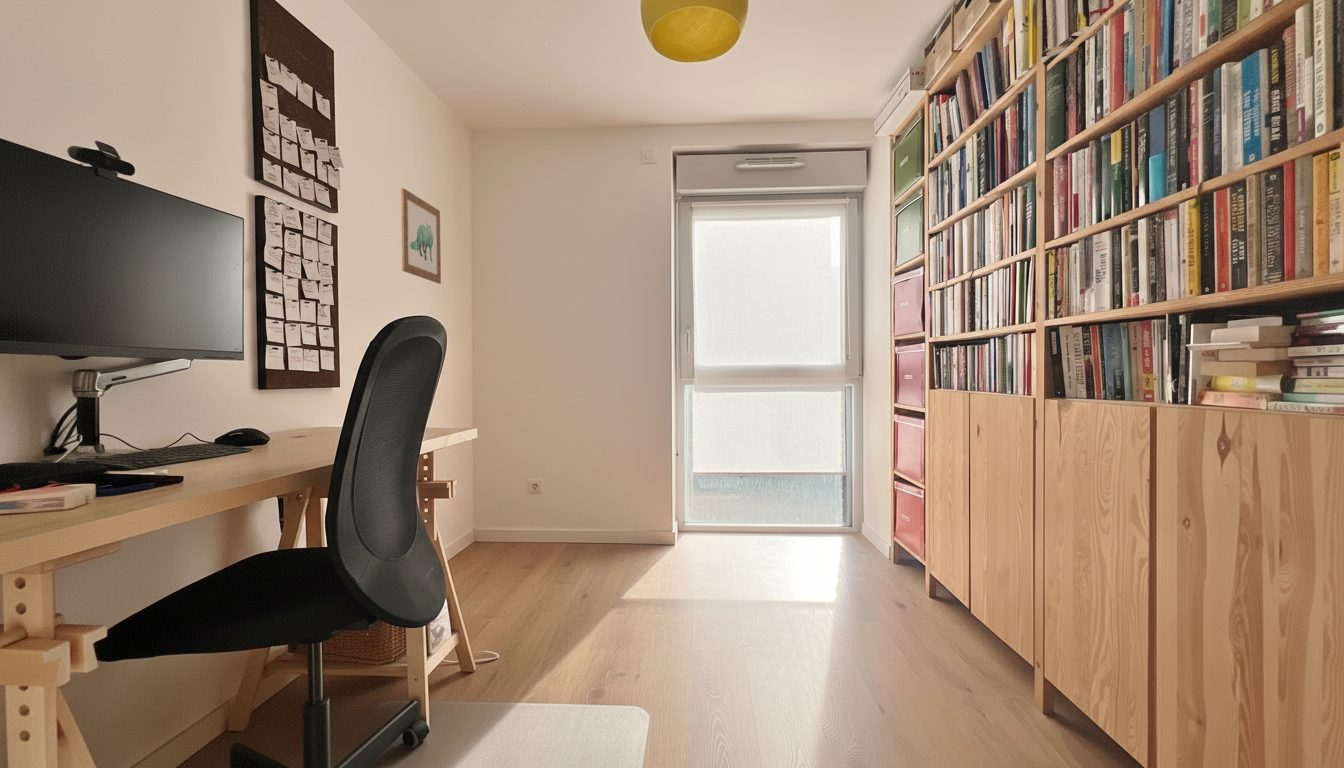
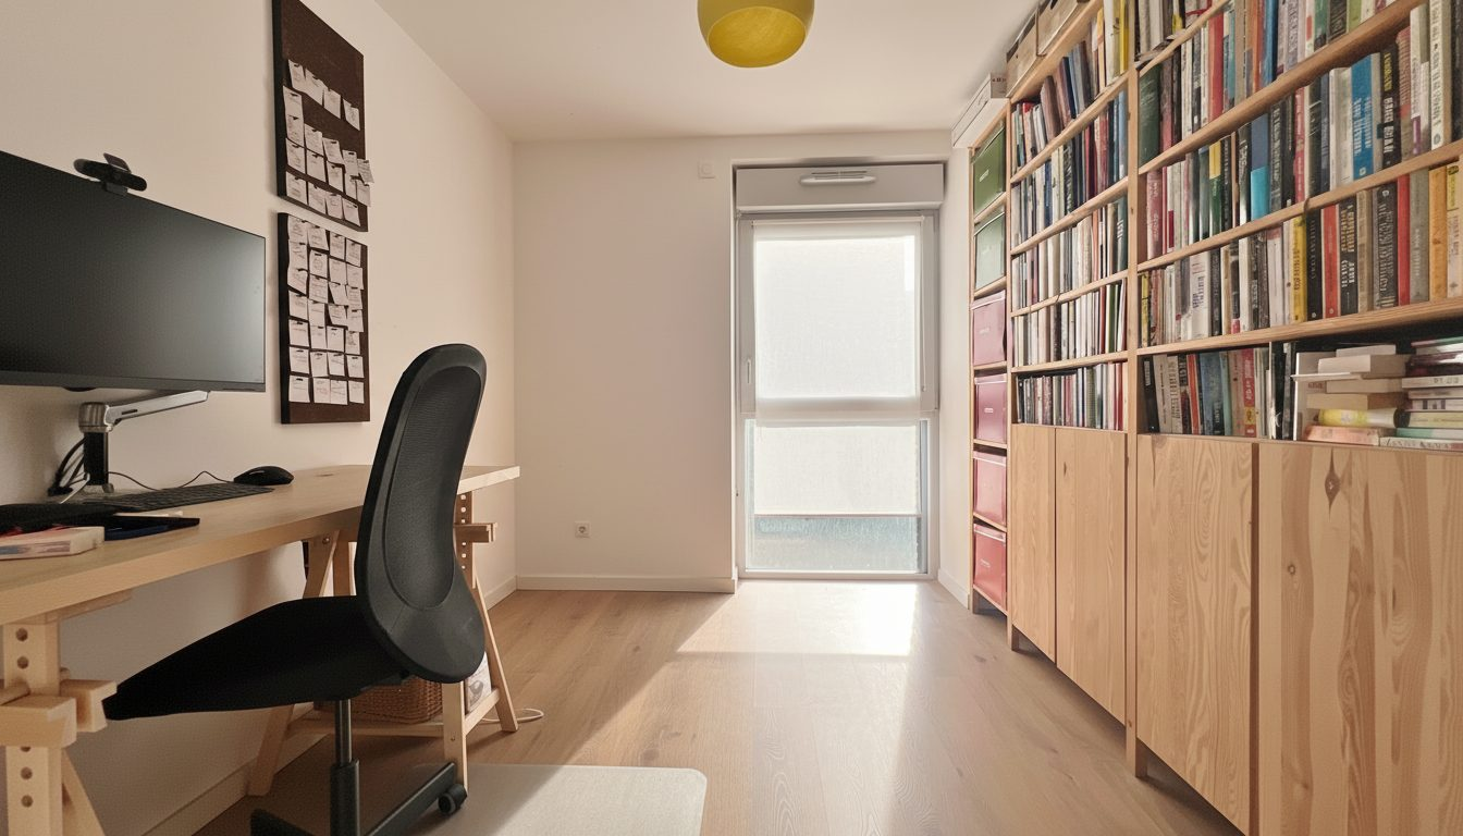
- wall art [400,187,442,285]
